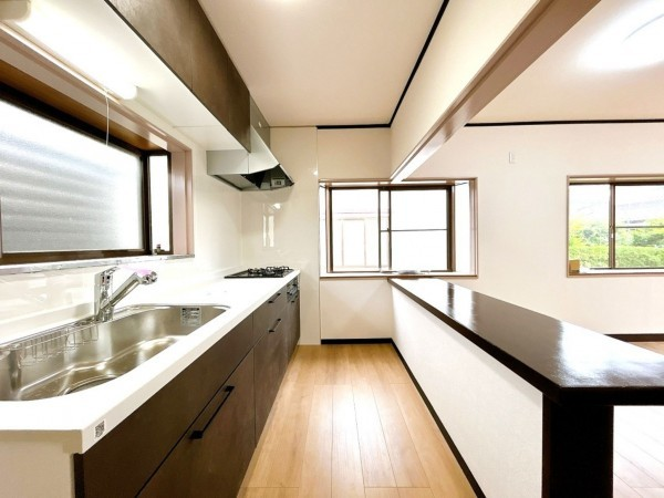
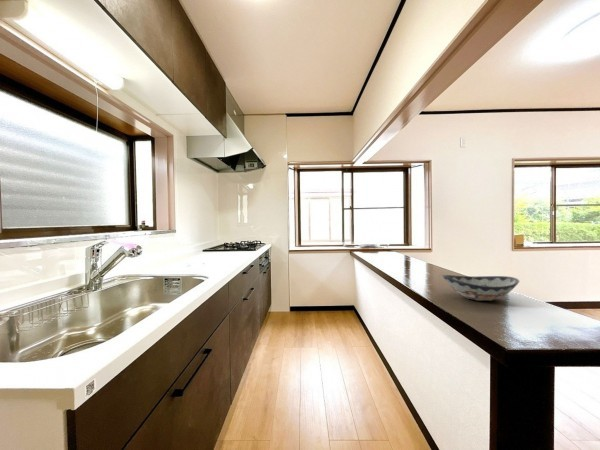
+ decorative bowl [441,274,520,302]
